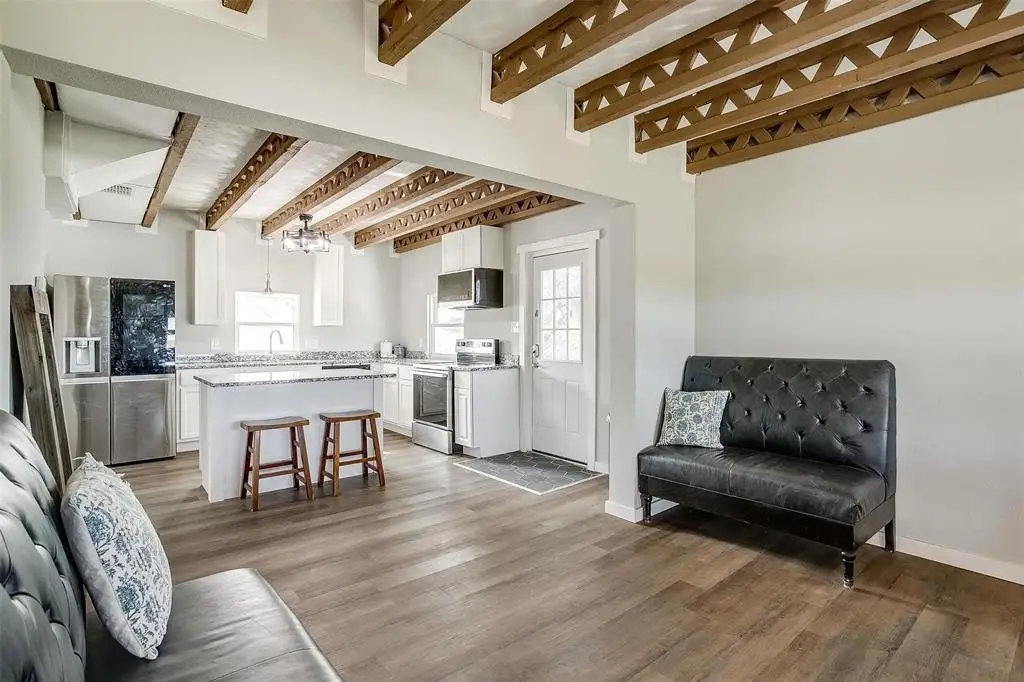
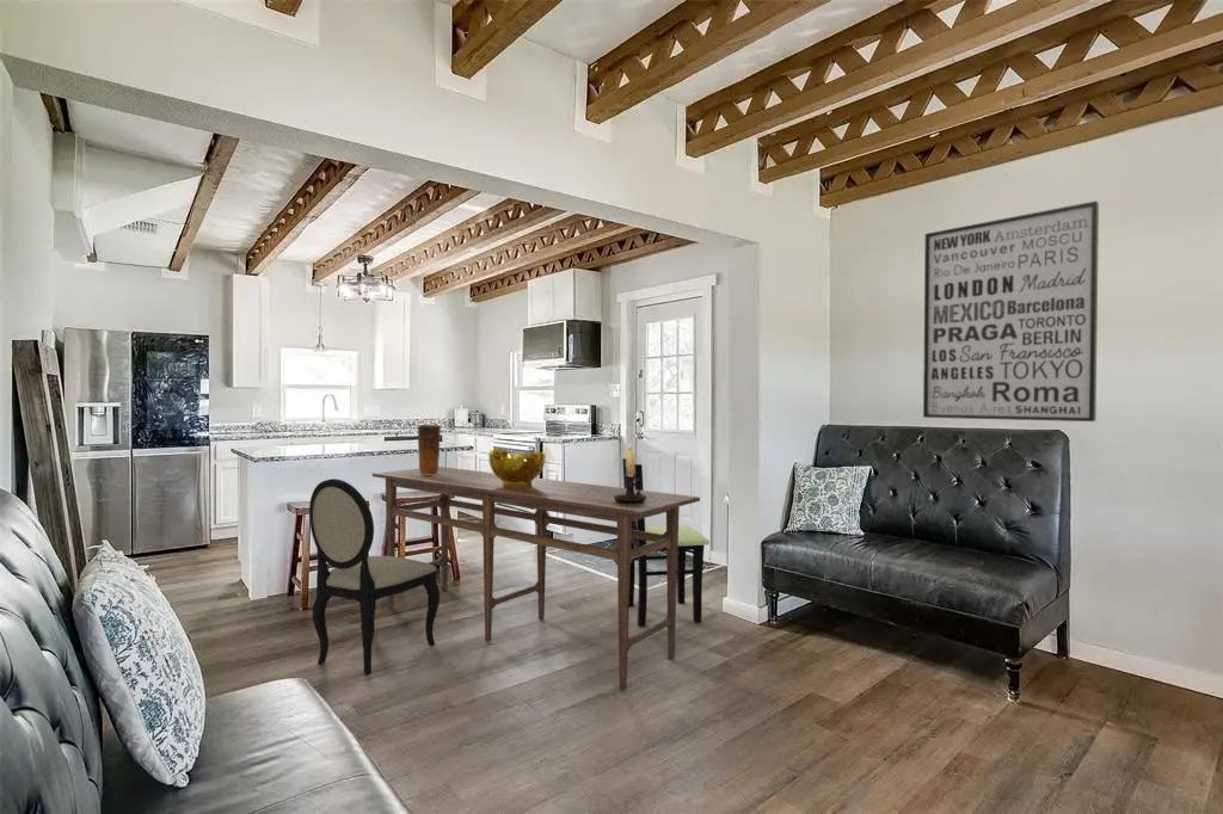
+ dining chair [308,477,441,676]
+ wall art [922,199,1100,423]
+ dining chair [621,457,711,628]
+ vase [417,424,442,475]
+ decorative bowl [487,448,547,487]
+ dining table [371,465,701,691]
+ candle holder [614,440,646,504]
